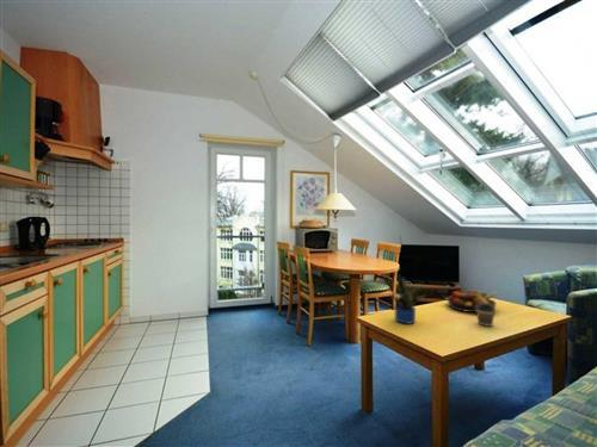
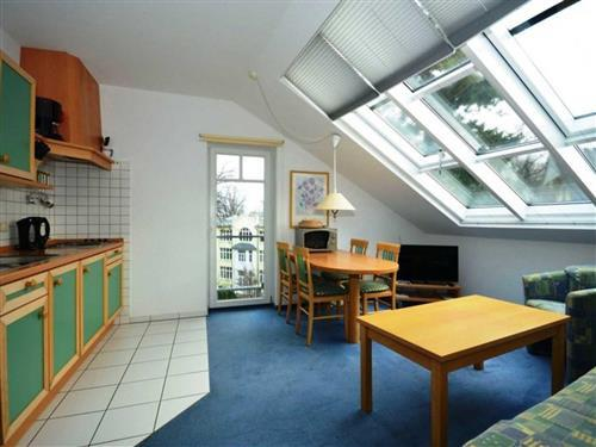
- potted plant [388,272,426,325]
- fruit bowl [445,288,498,313]
- coffee cup [475,303,497,328]
